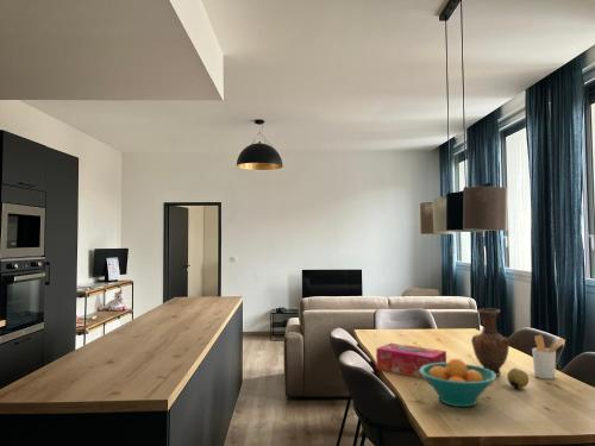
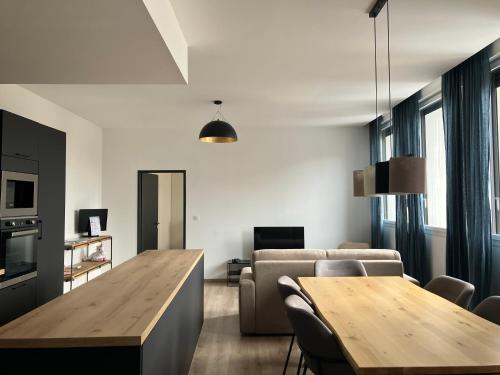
- tissue box [375,343,447,379]
- fruit [506,368,530,389]
- fruit bowl [419,358,497,408]
- vase [470,307,511,376]
- utensil holder [531,333,566,381]
